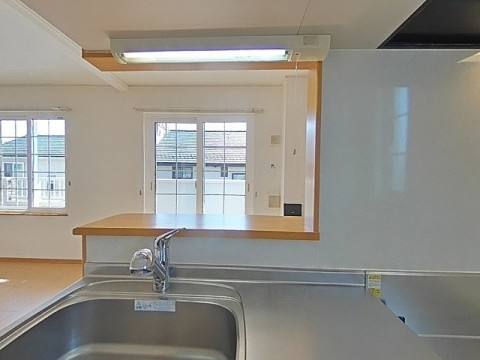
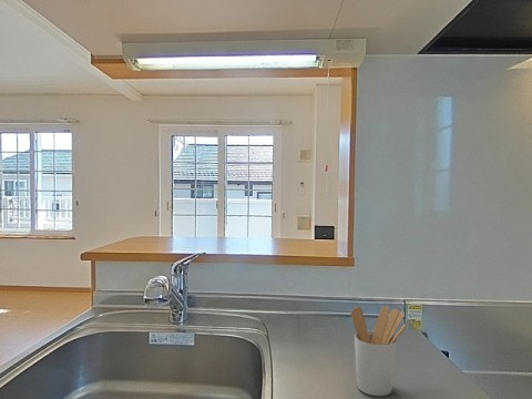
+ utensil holder [350,305,407,397]
